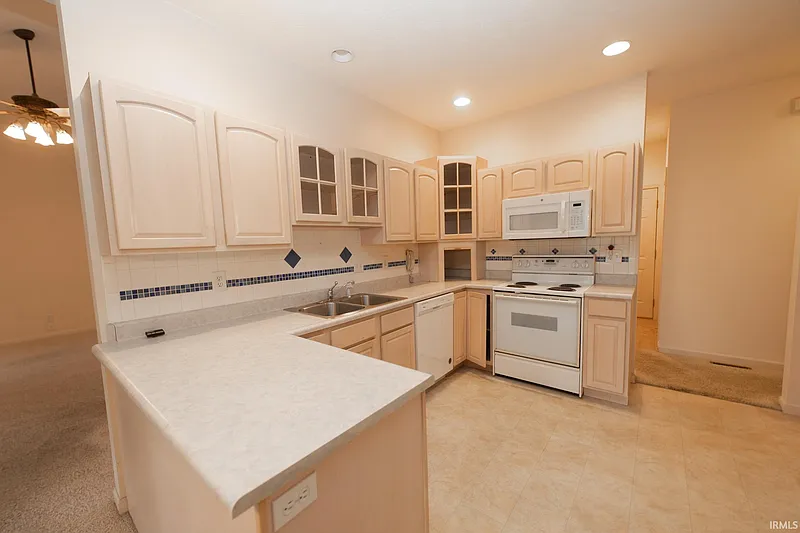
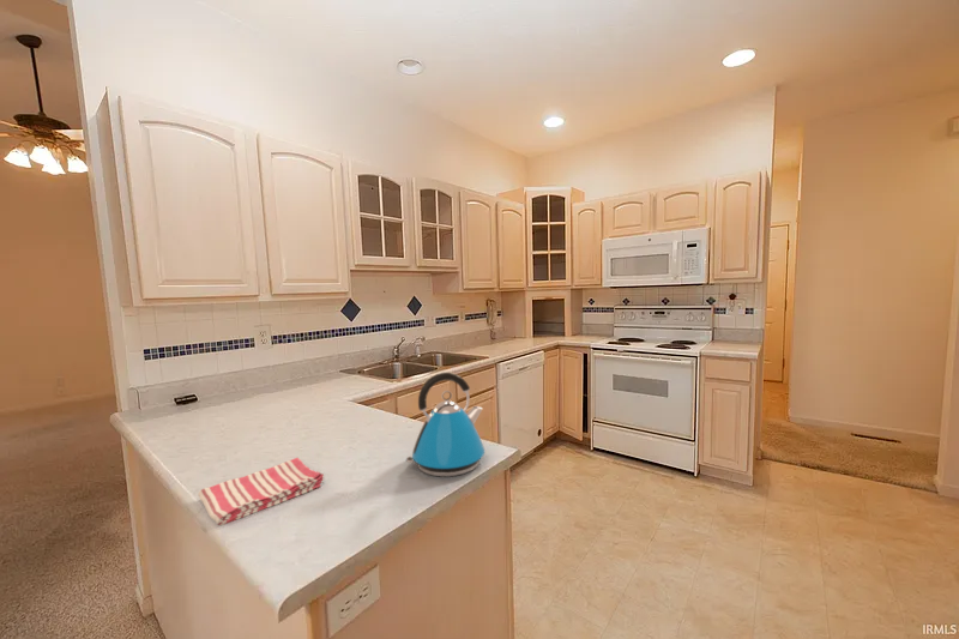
+ kettle [405,372,485,477]
+ dish towel [197,457,325,526]
